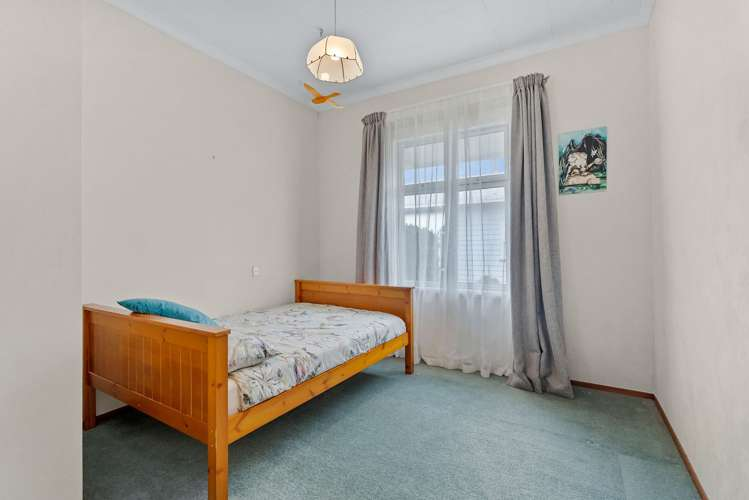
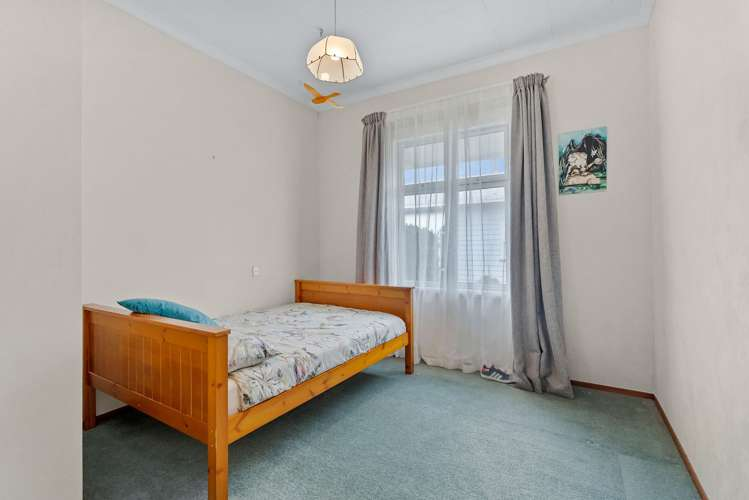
+ sneaker [480,363,513,384]
